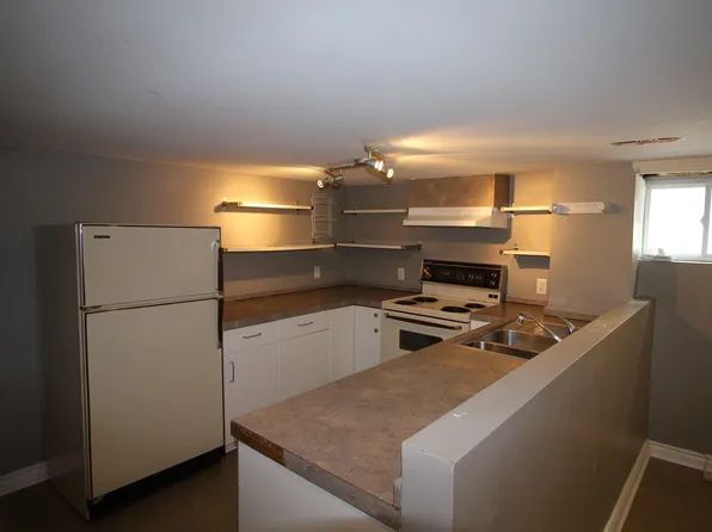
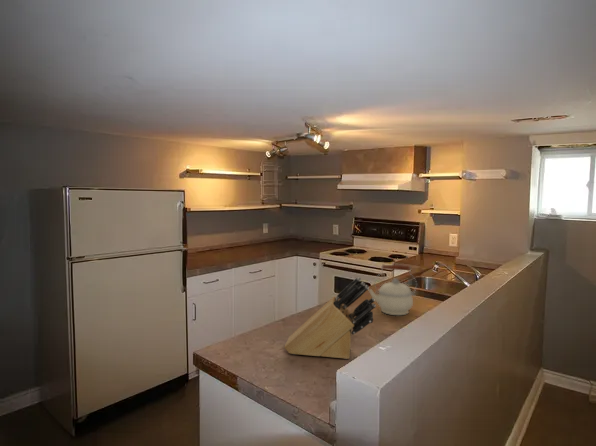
+ knife block [283,276,377,360]
+ kettle [368,263,418,316]
